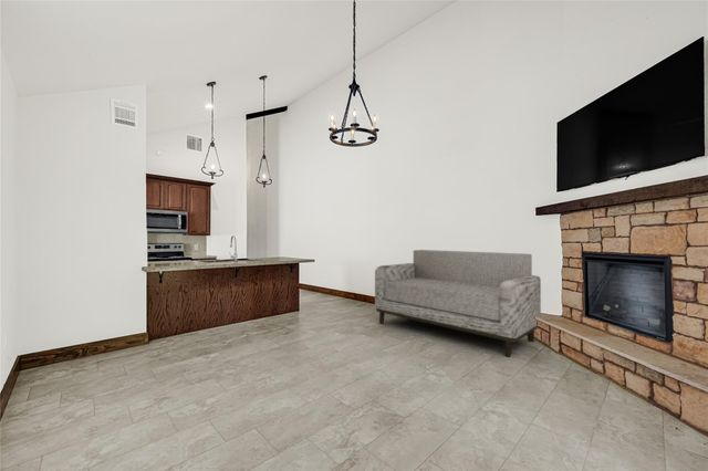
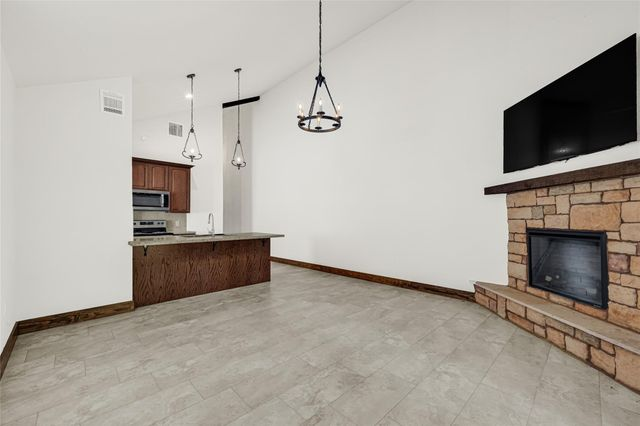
- sofa [374,249,542,358]
